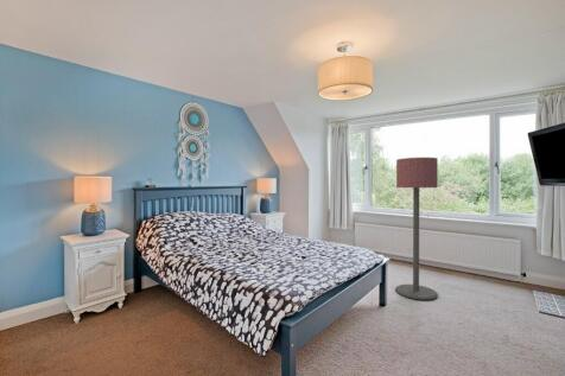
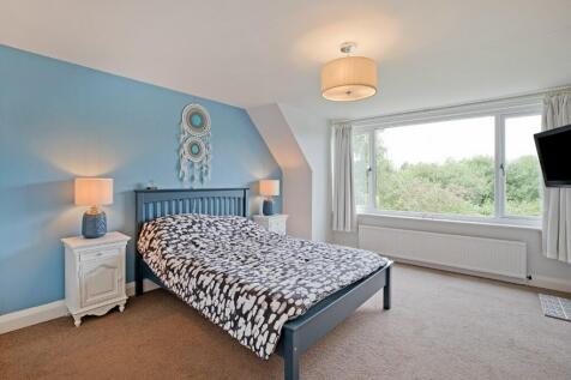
- floor lamp [394,157,439,301]
